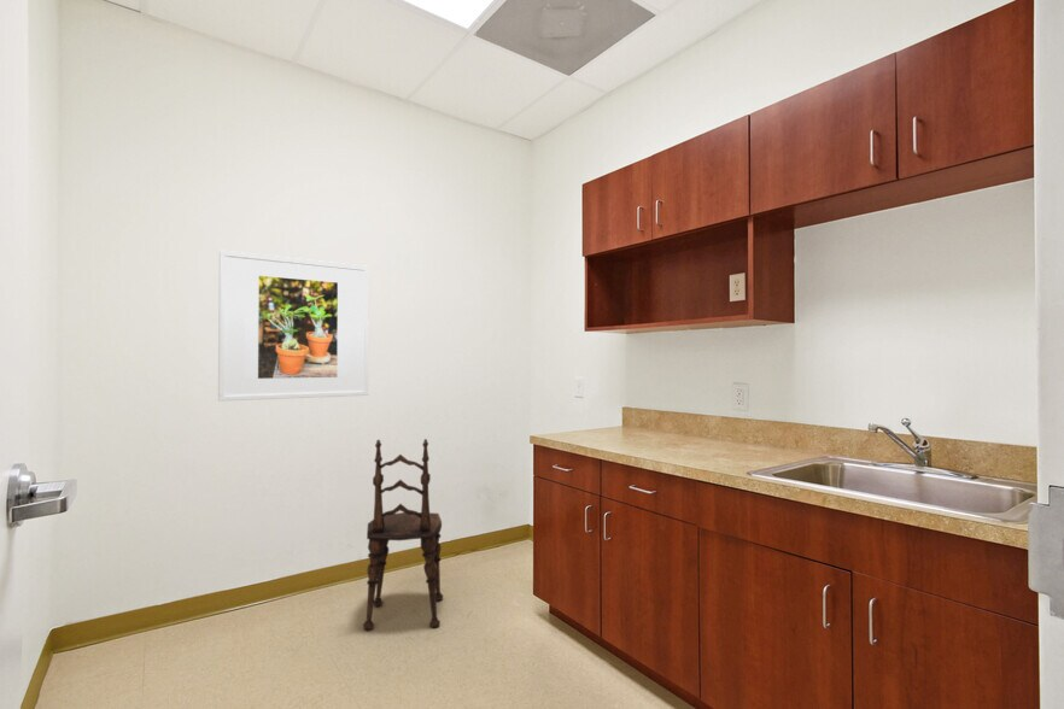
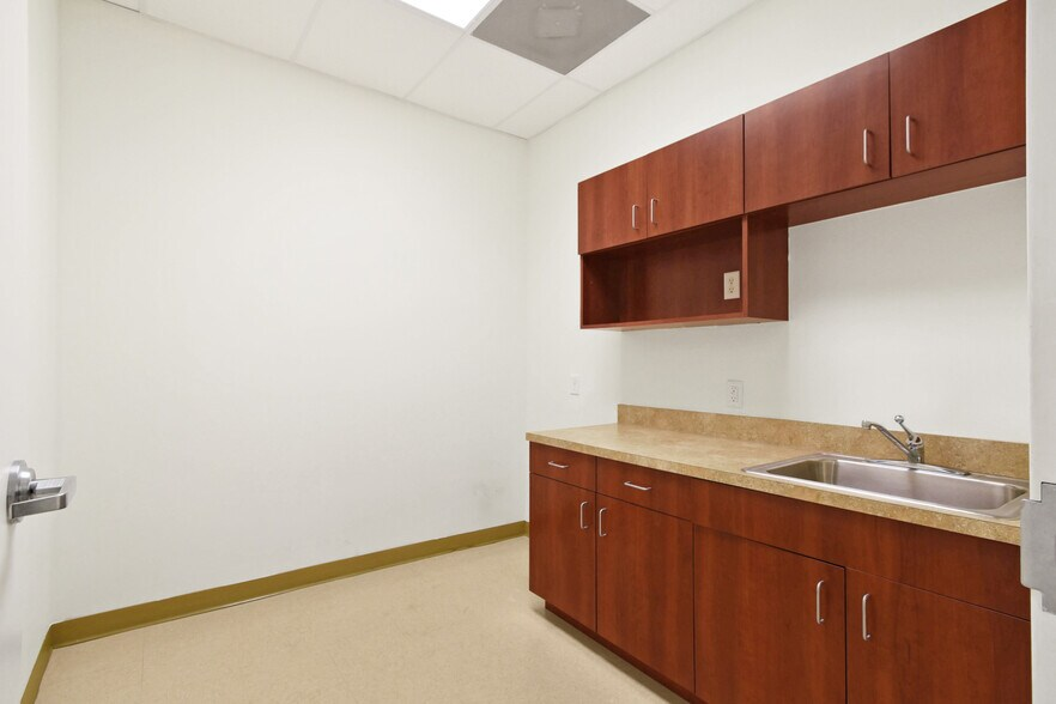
- dining chair [362,438,444,631]
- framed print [217,250,370,403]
